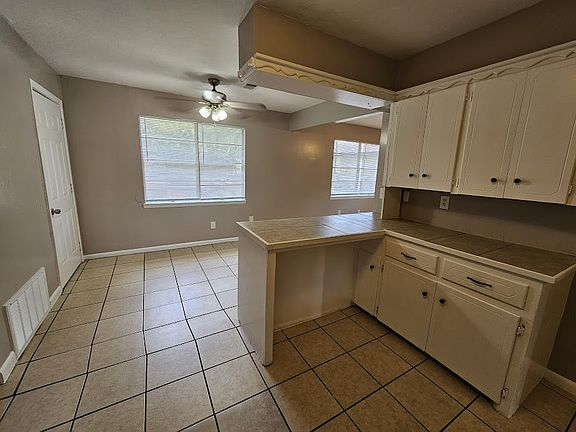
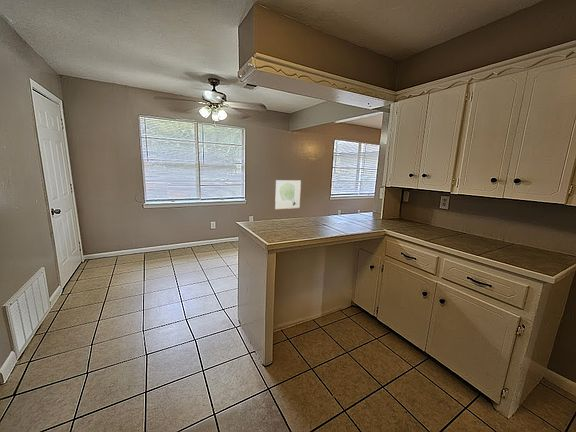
+ wall art [274,179,302,210]
